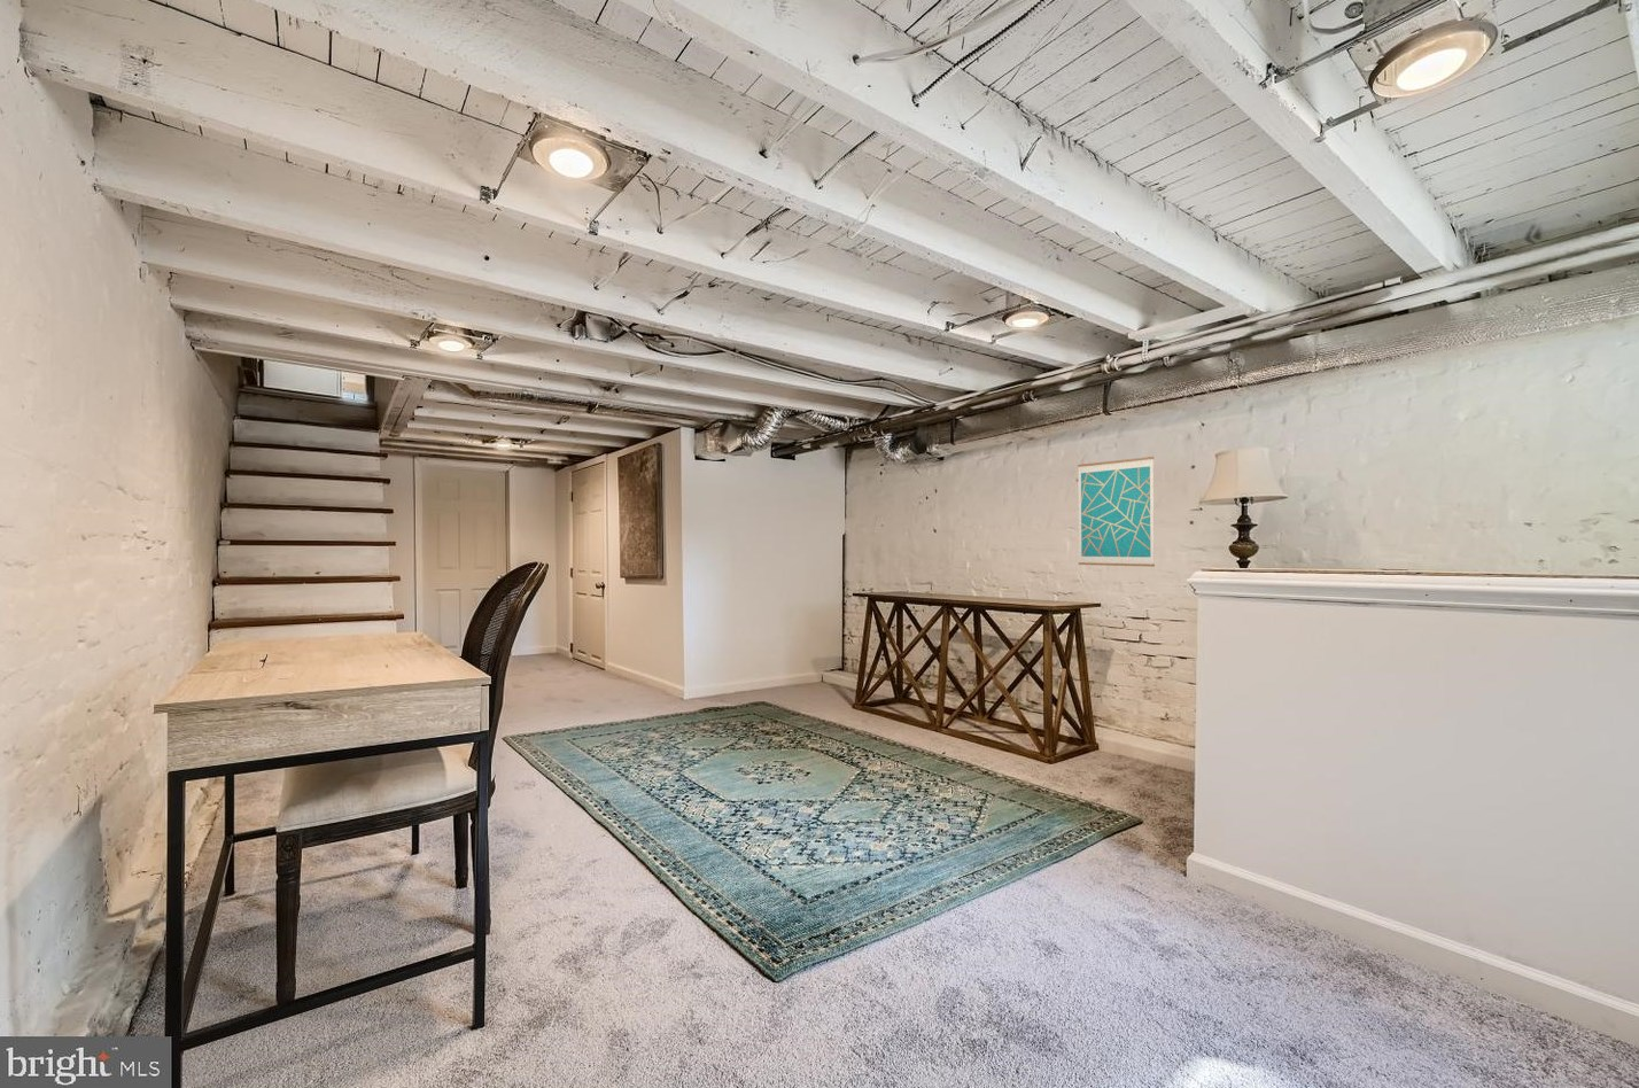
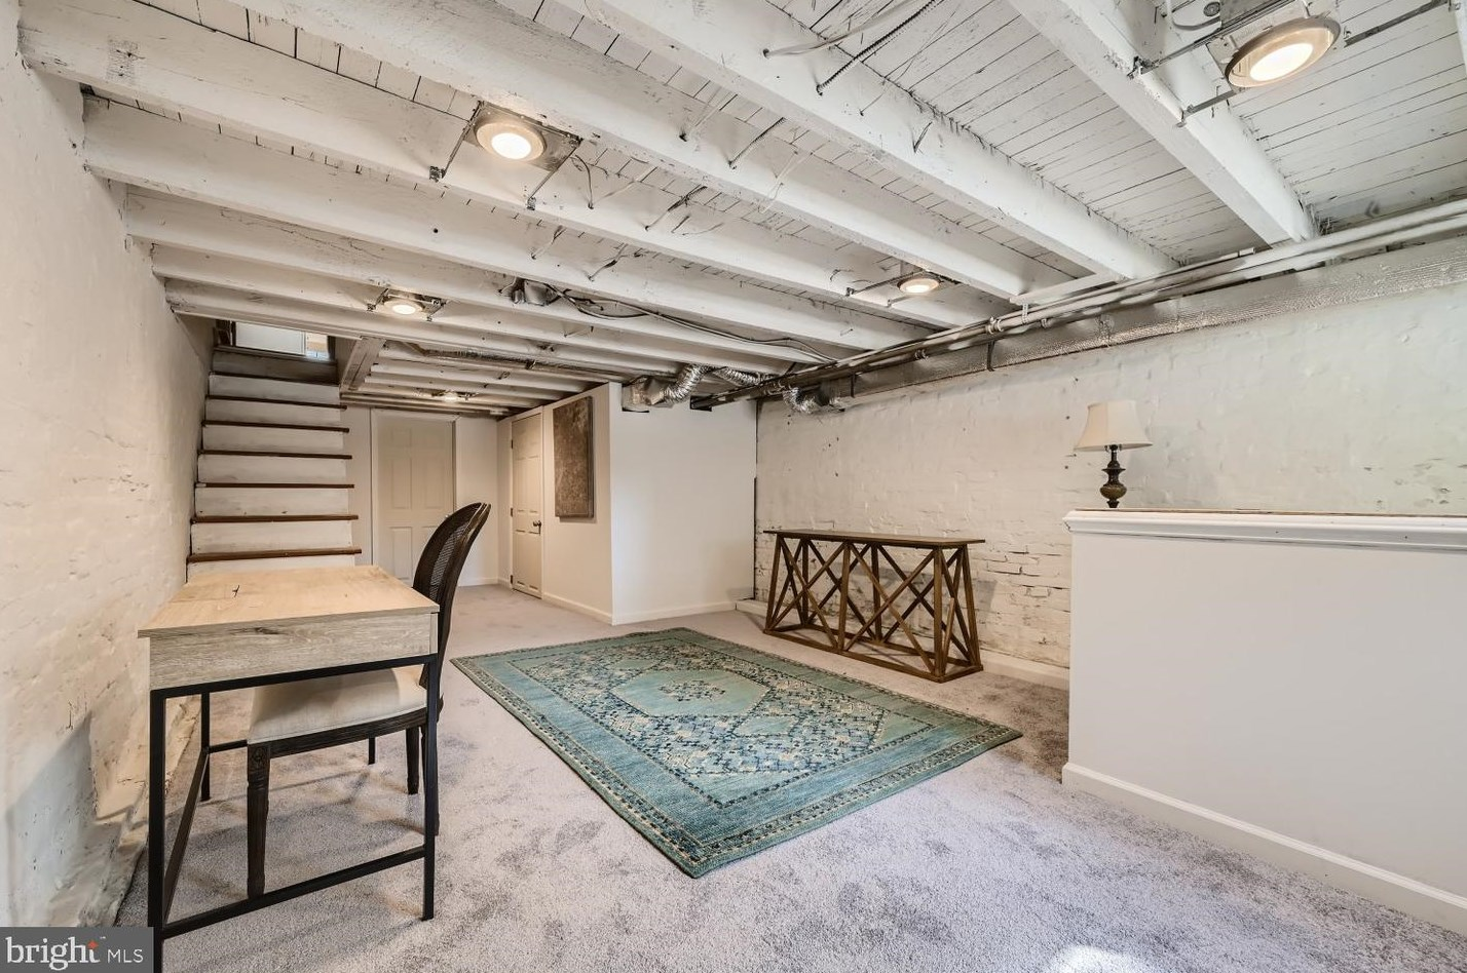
- wall art [1077,455,1156,568]
